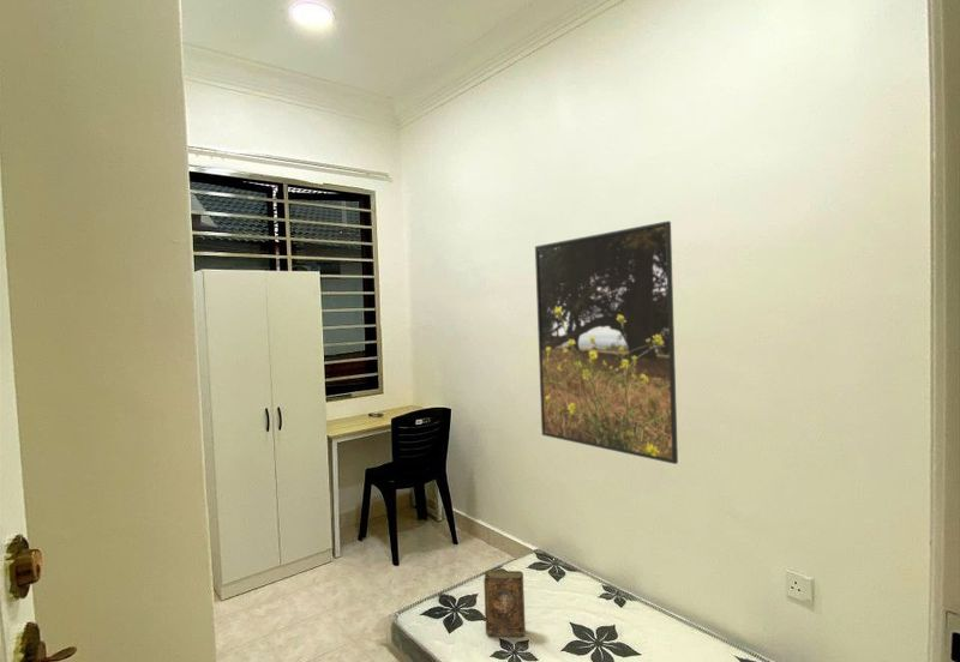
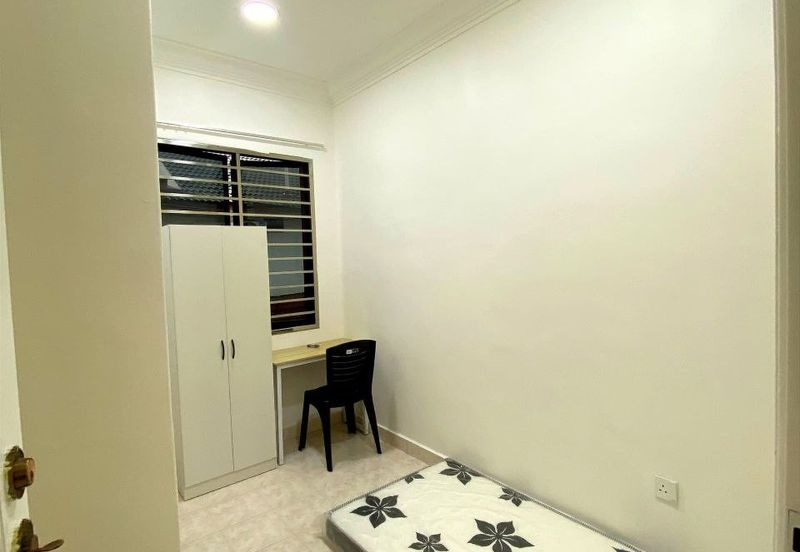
- book [482,570,527,638]
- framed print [534,219,679,465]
